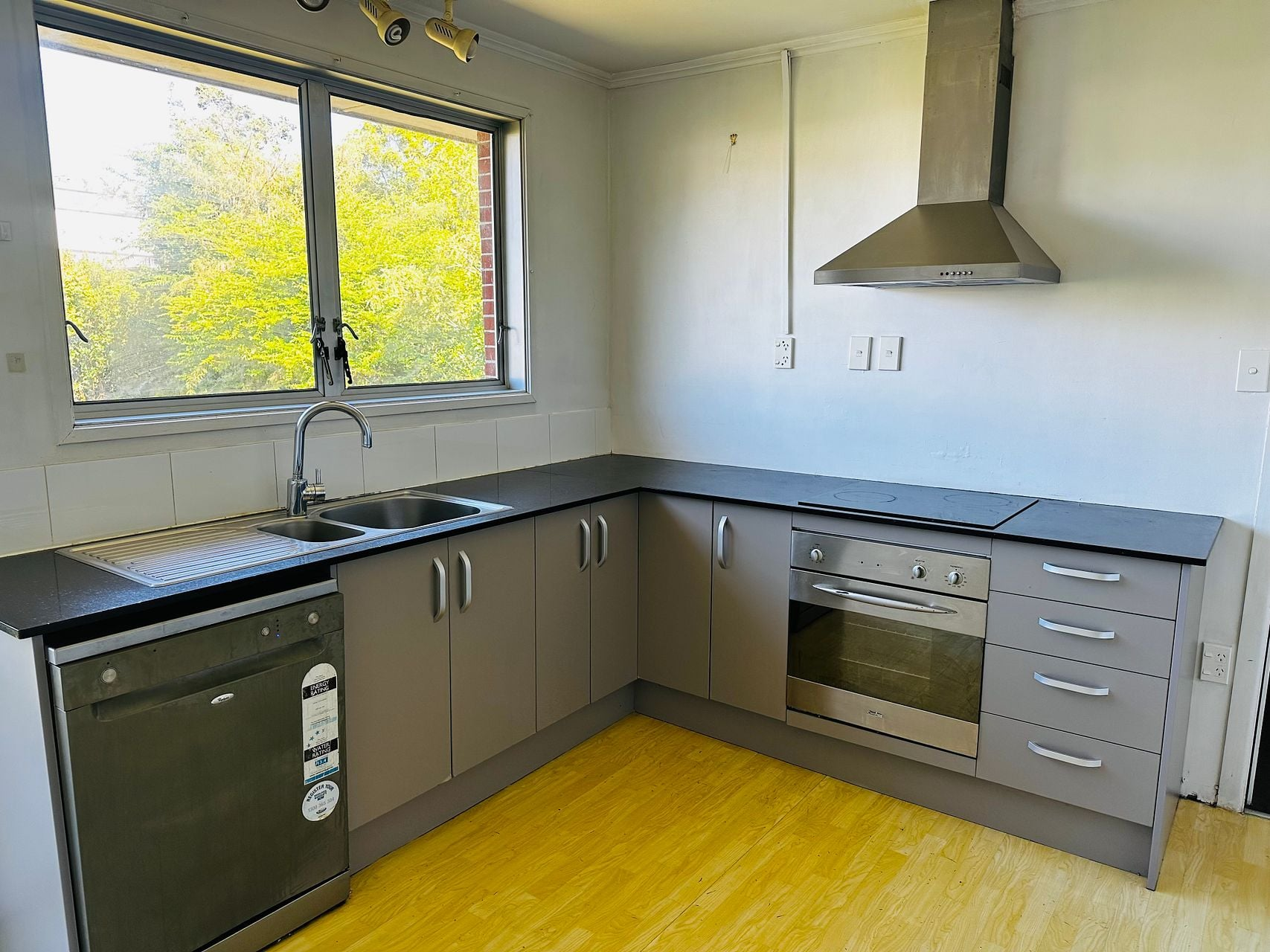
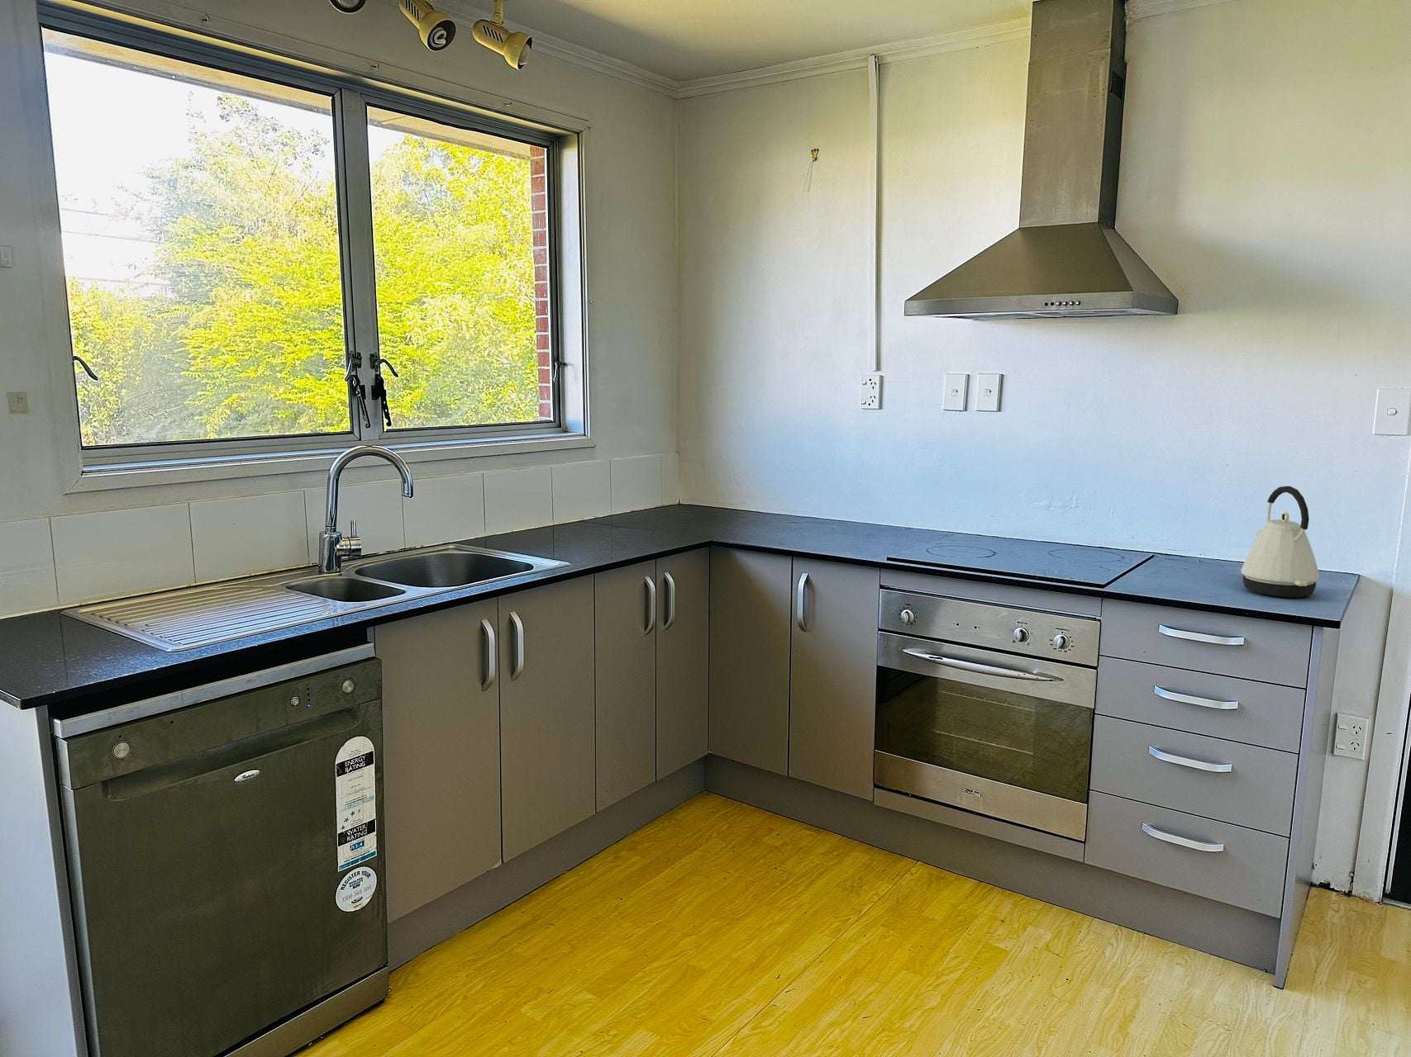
+ kettle [1240,485,1320,597]
